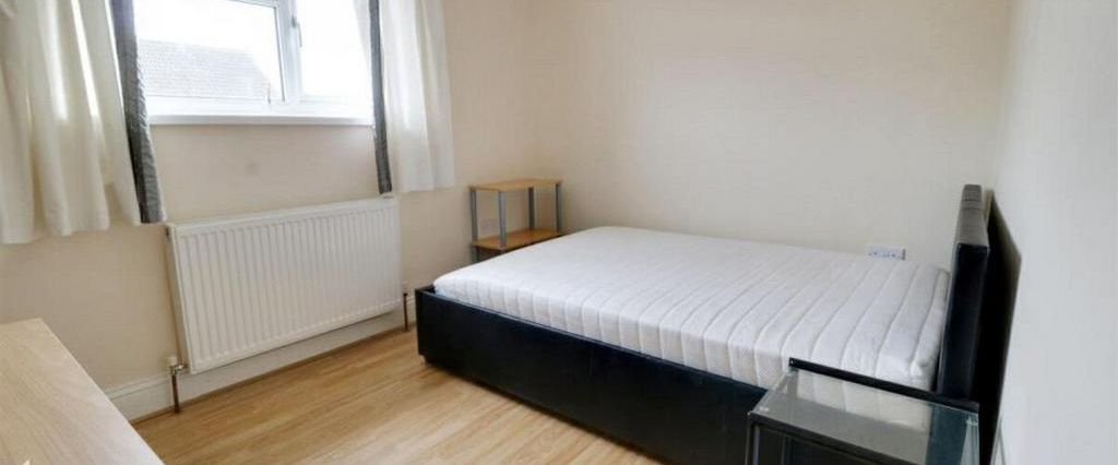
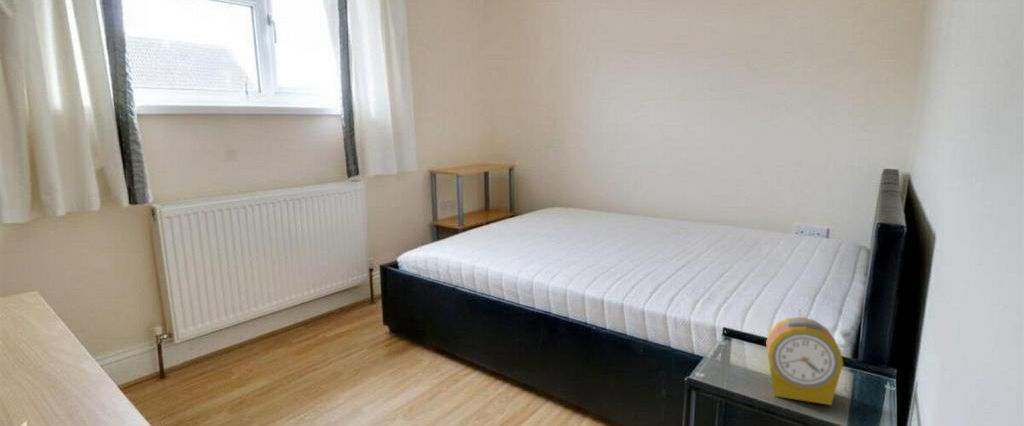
+ alarm clock [765,316,844,406]
